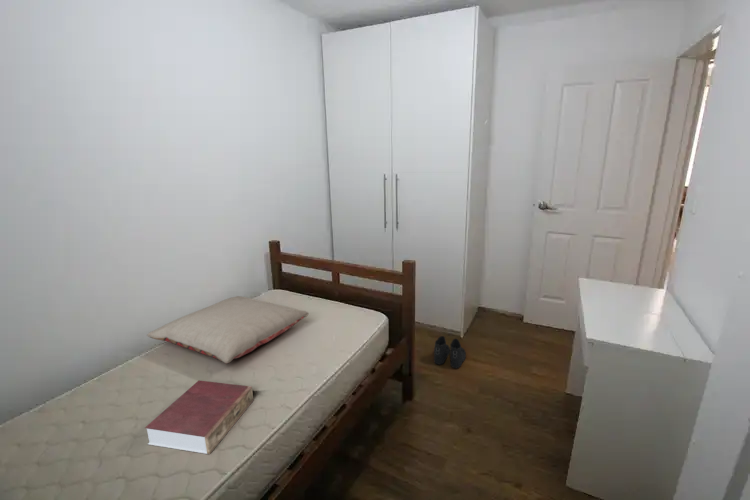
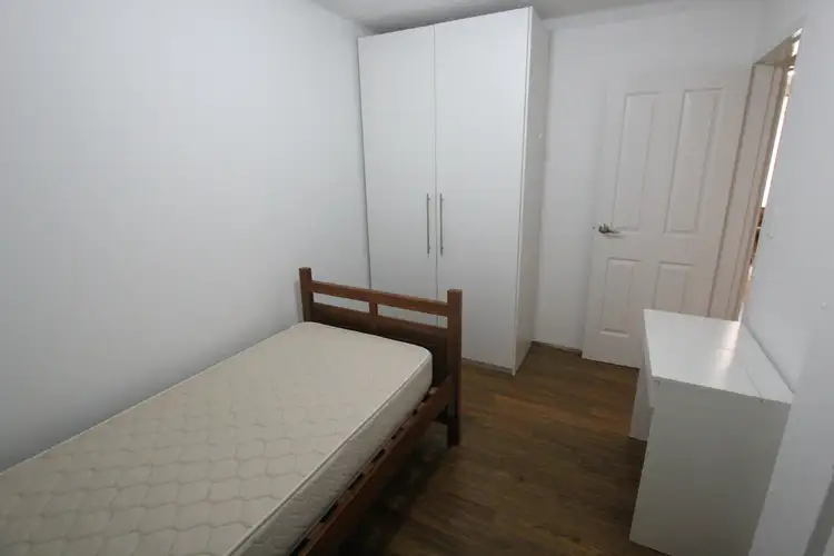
- book [144,379,254,455]
- pillow [146,295,310,364]
- boots [433,335,467,369]
